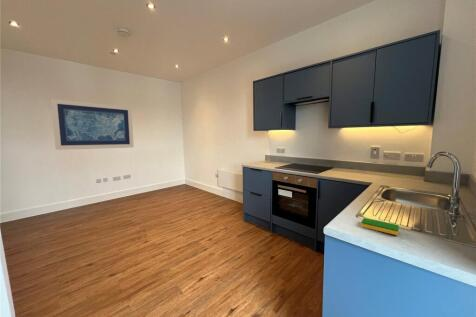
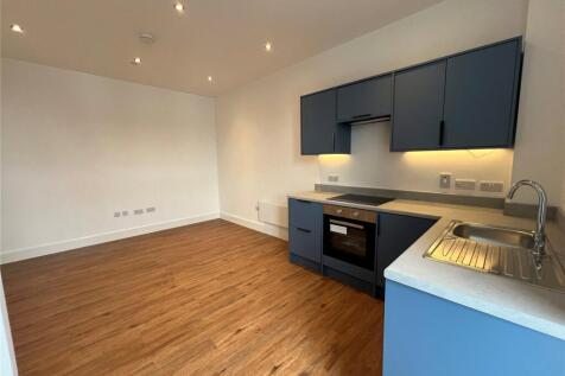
- wall art [50,98,135,151]
- dish sponge [360,217,400,236]
